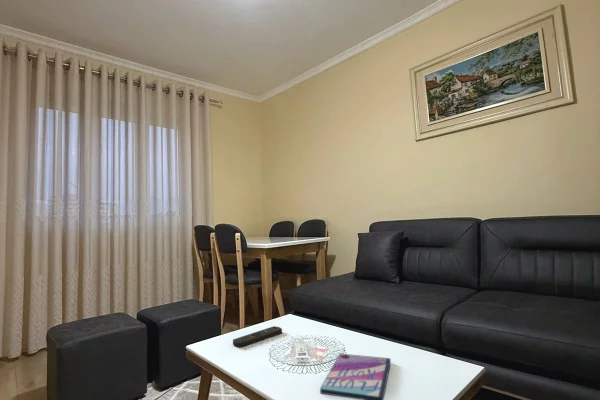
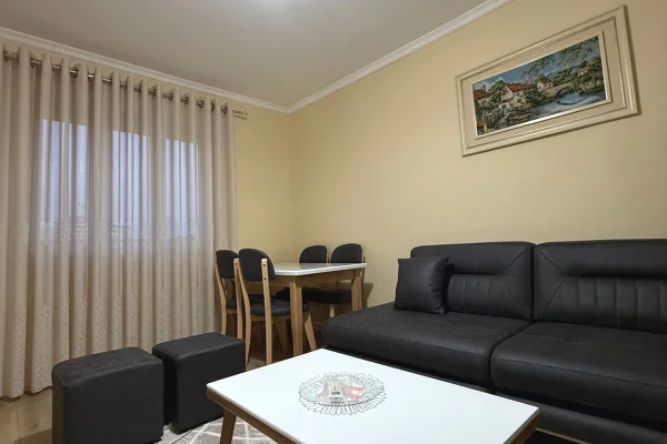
- remote control [232,325,283,348]
- video game case [319,353,392,400]
